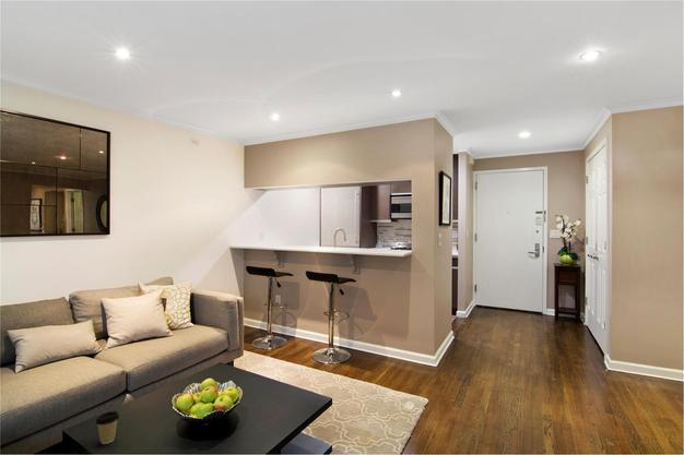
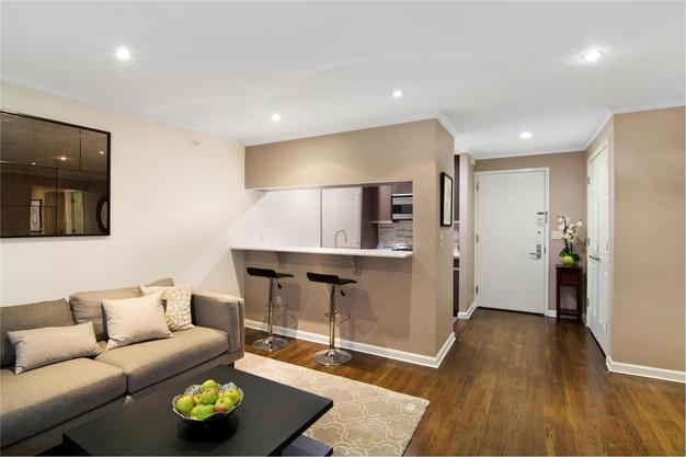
- coffee cup [95,410,120,445]
